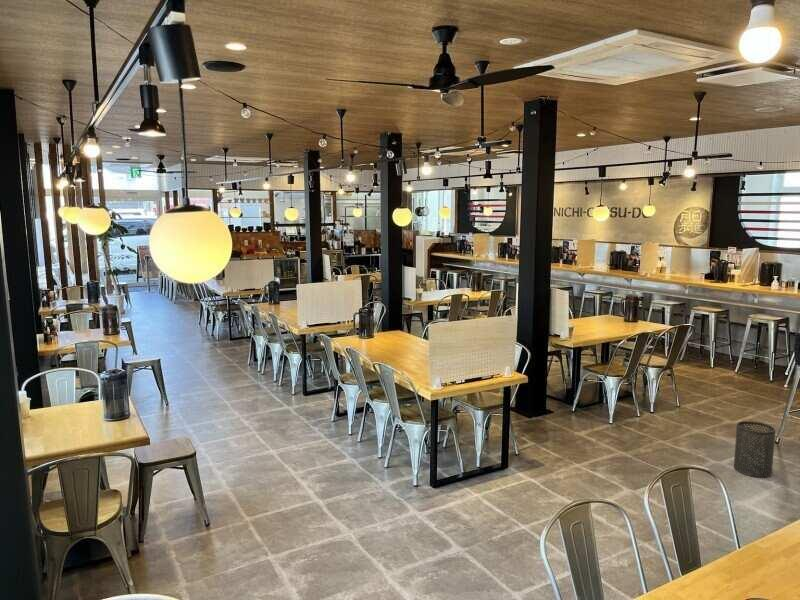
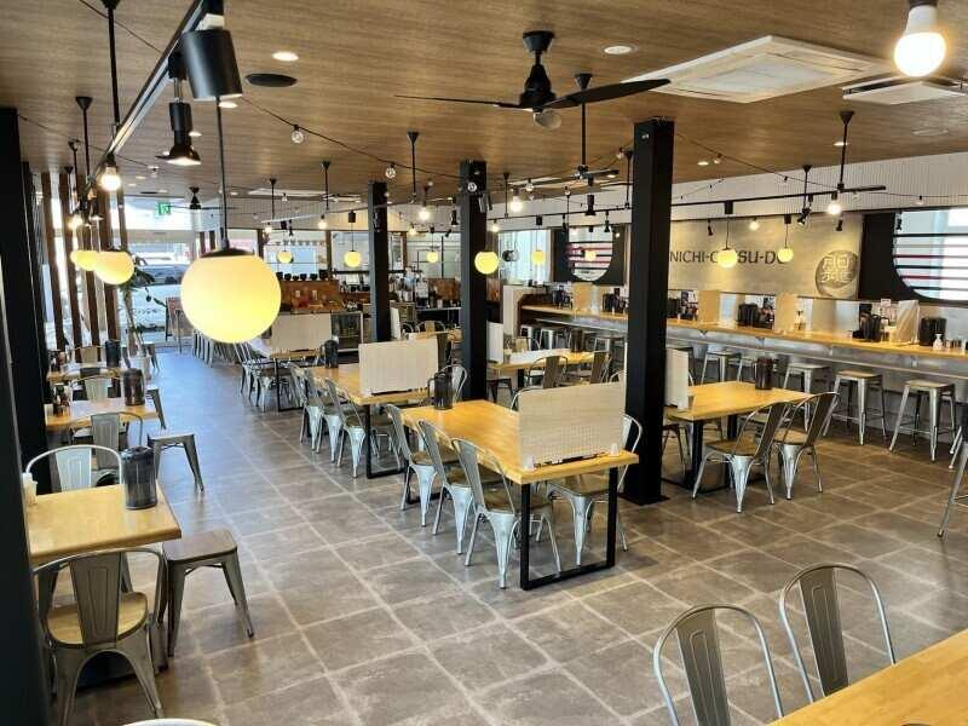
- trash can [733,420,777,478]
